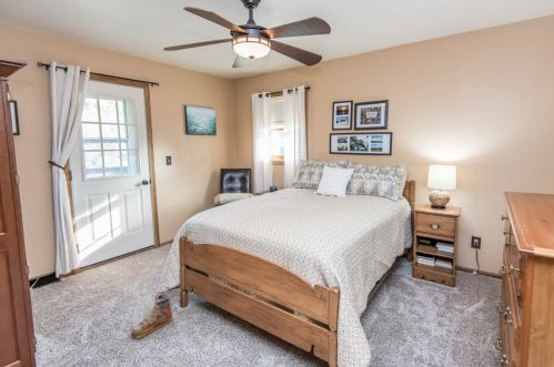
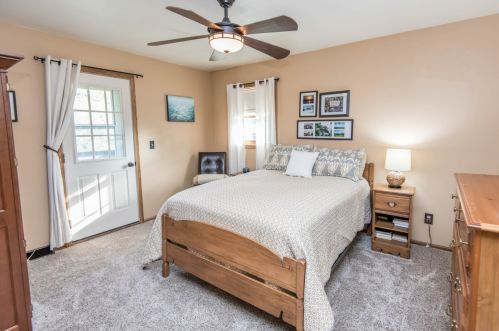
- shoe [130,295,174,339]
